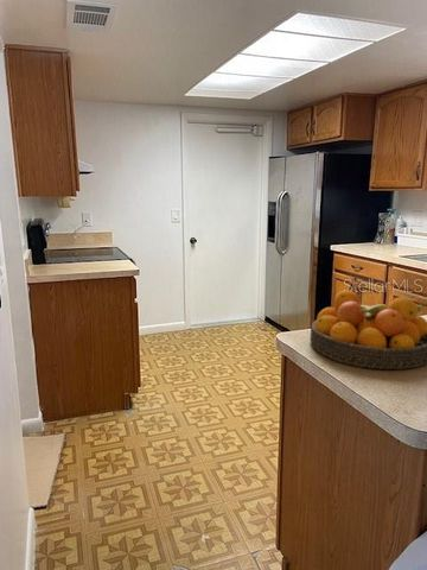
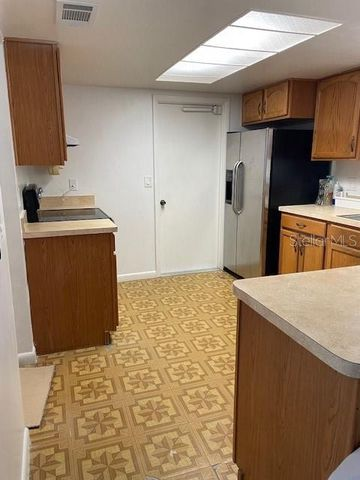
- fruit bowl [308,289,427,370]
